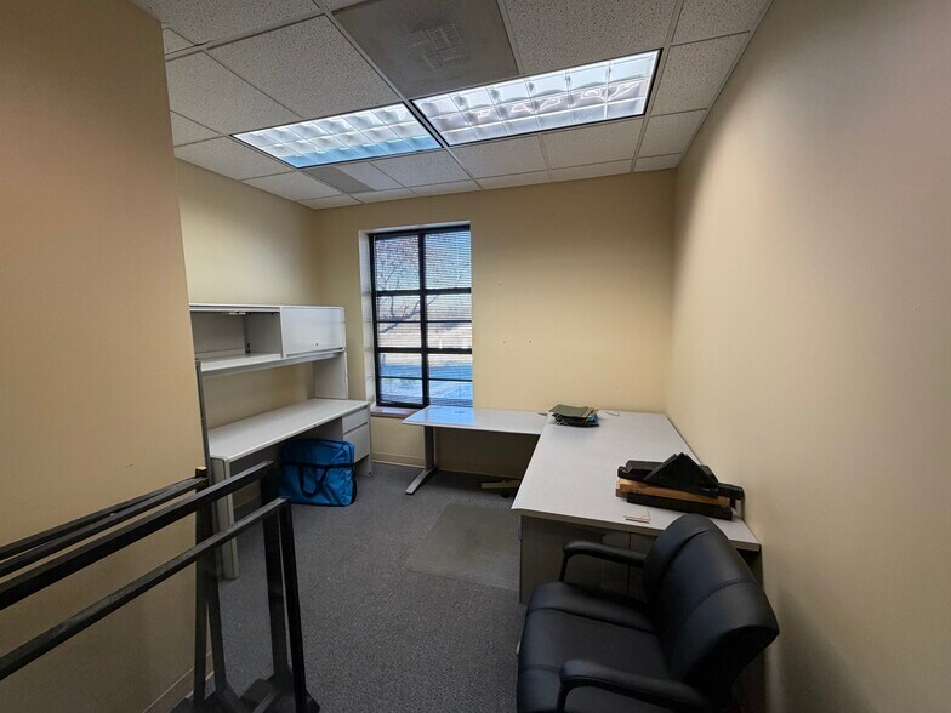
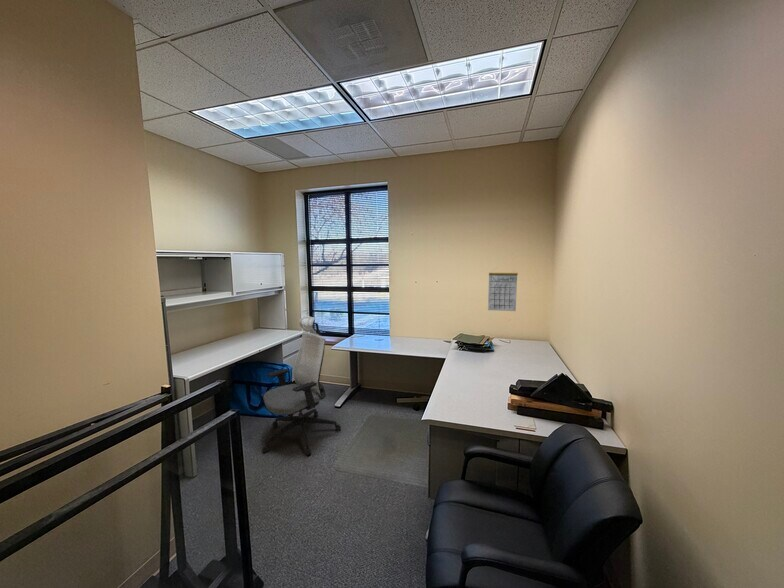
+ calendar [487,268,519,312]
+ office chair [261,315,342,457]
